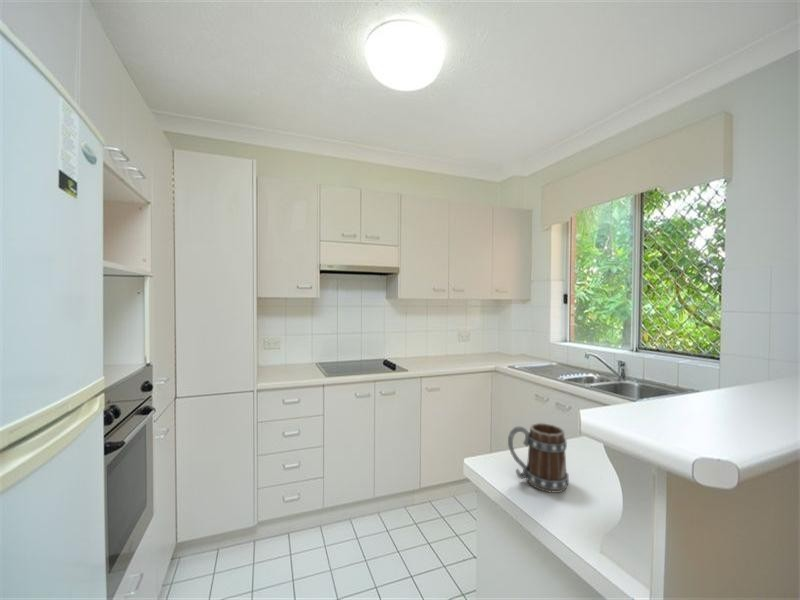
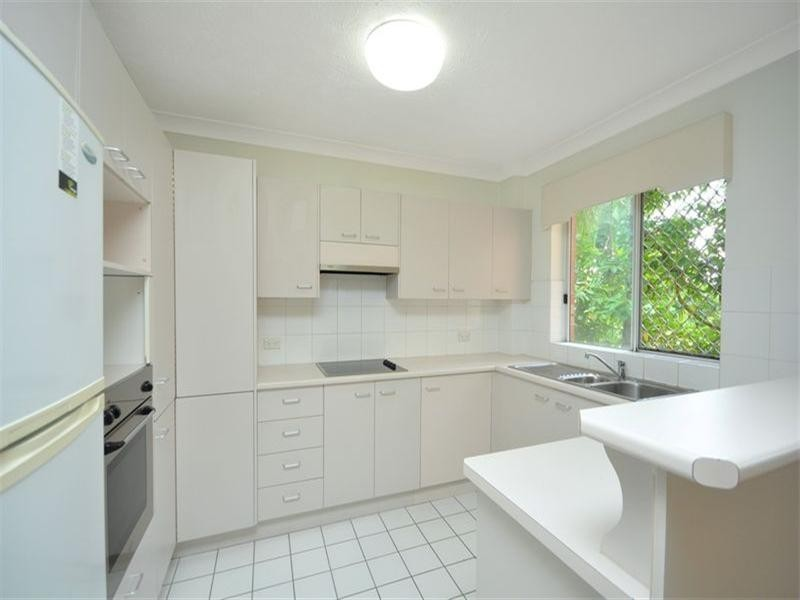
- mug [507,422,570,494]
